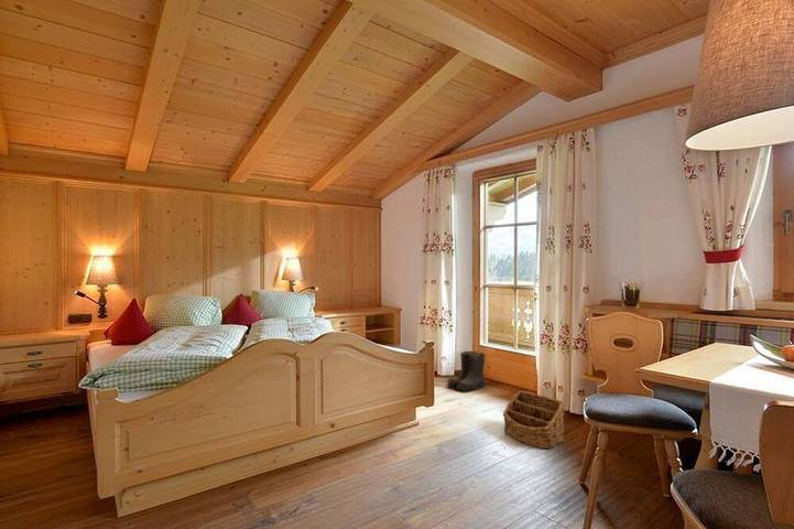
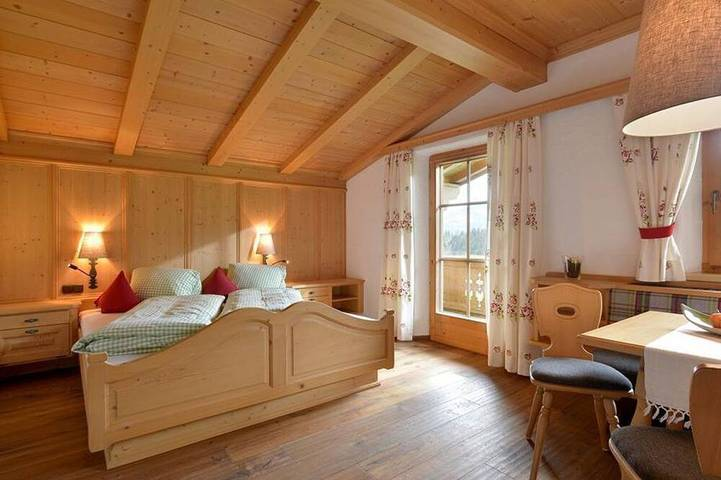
- boots [446,350,487,392]
- basket [502,389,565,450]
